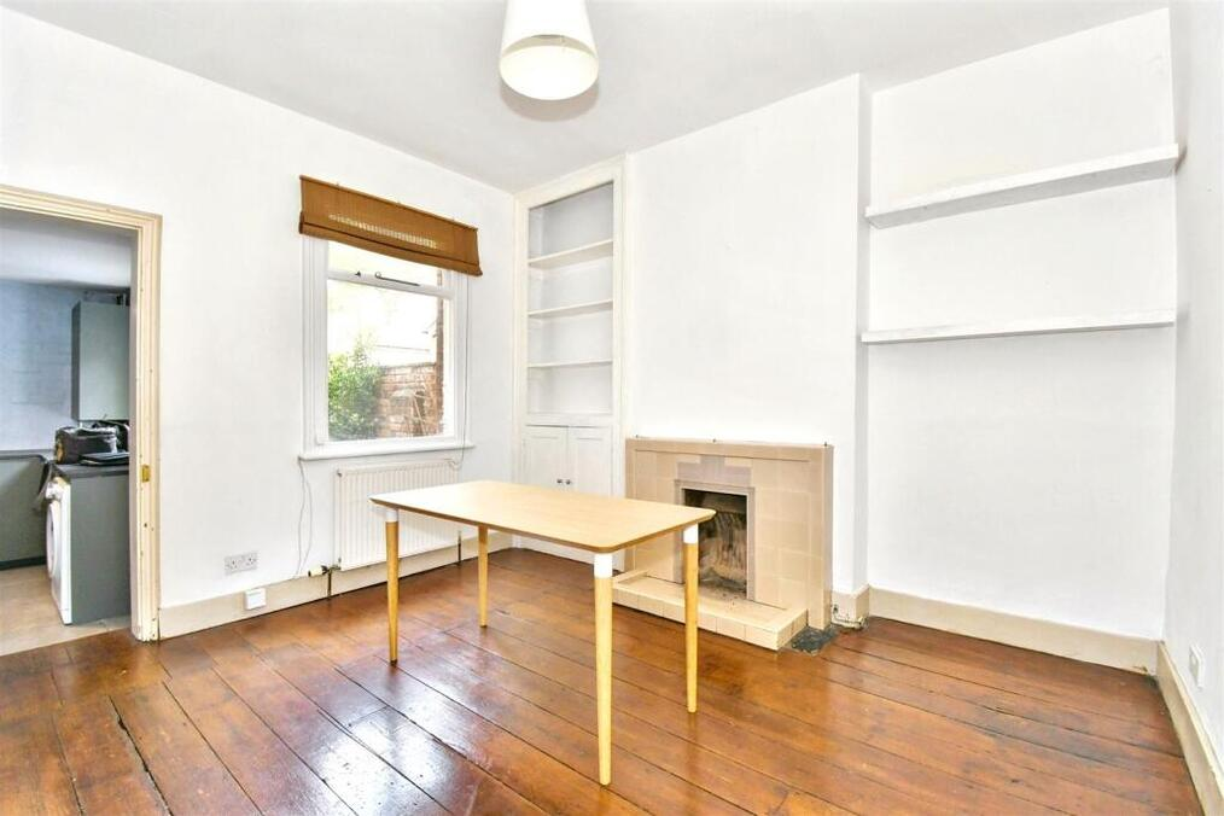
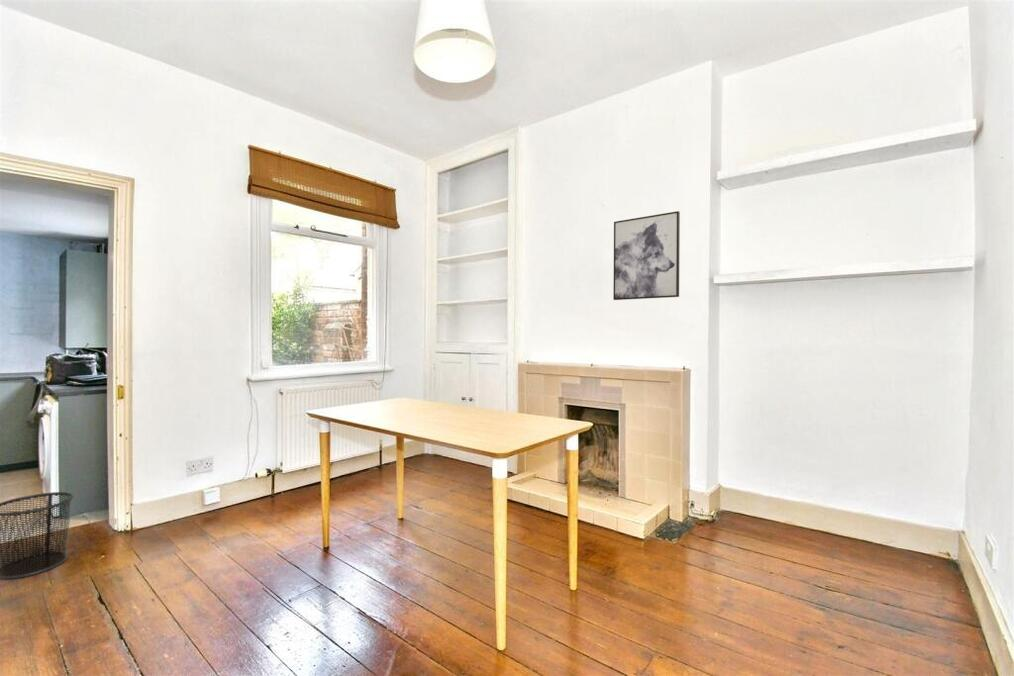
+ waste bin [0,491,75,580]
+ wall art [612,210,681,301]
